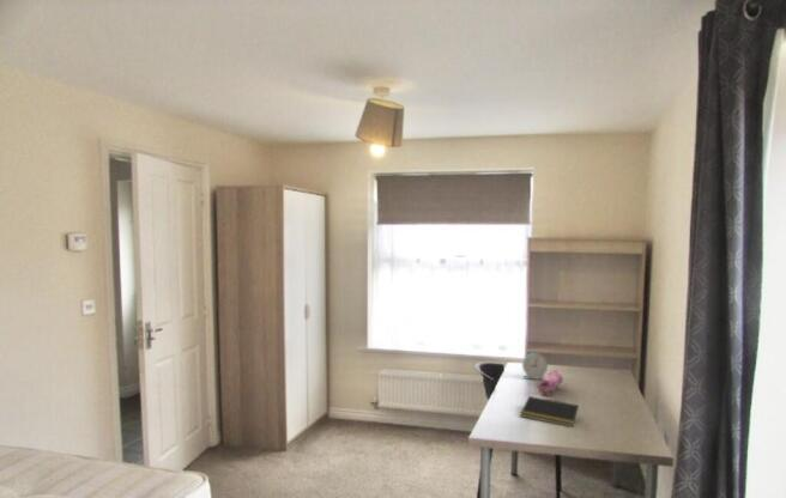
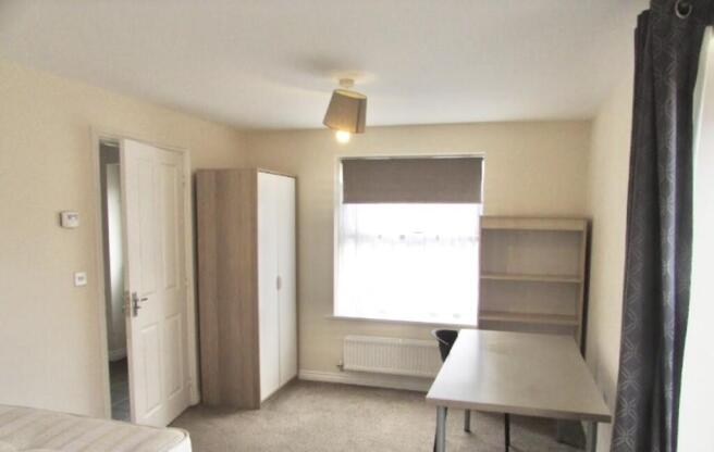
- notepad [519,395,580,427]
- alarm clock [521,352,549,381]
- pencil case [537,369,564,397]
